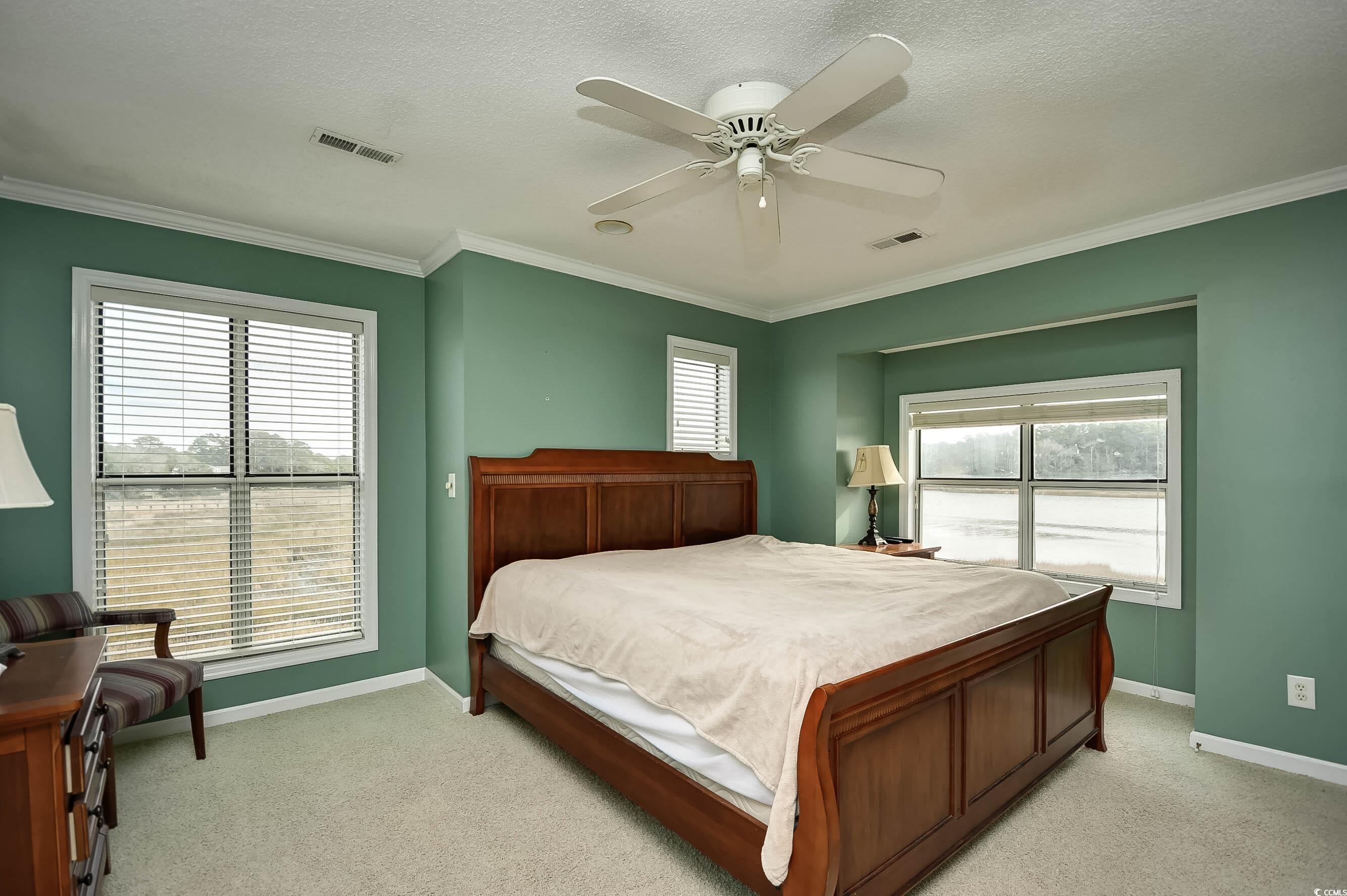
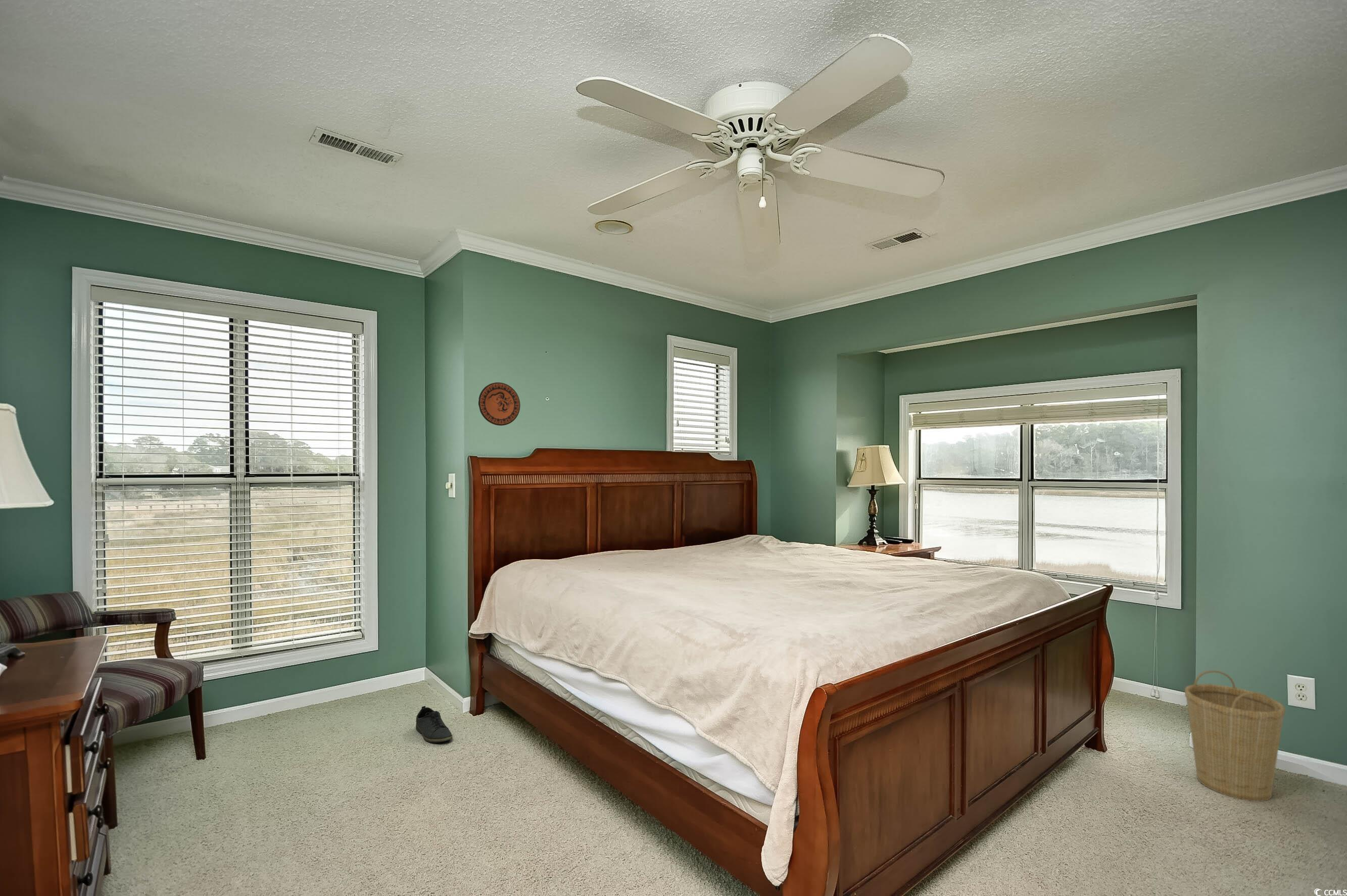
+ basket [1184,670,1285,802]
+ shoe [415,706,453,743]
+ decorative plate [478,382,521,426]
